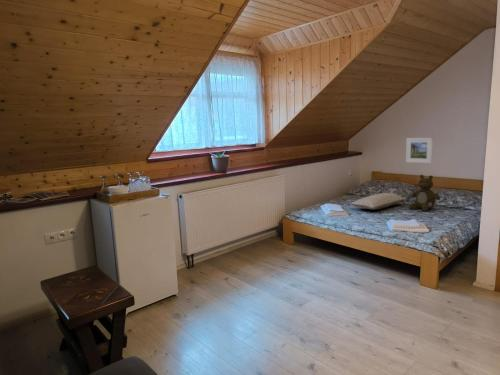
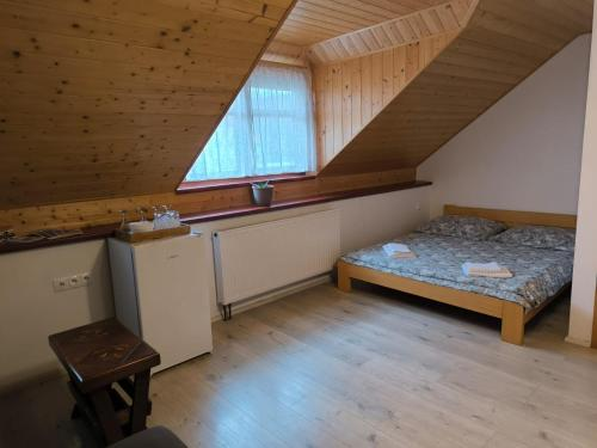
- pillow [350,192,407,210]
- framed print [405,137,434,164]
- teddy bear [408,174,441,212]
